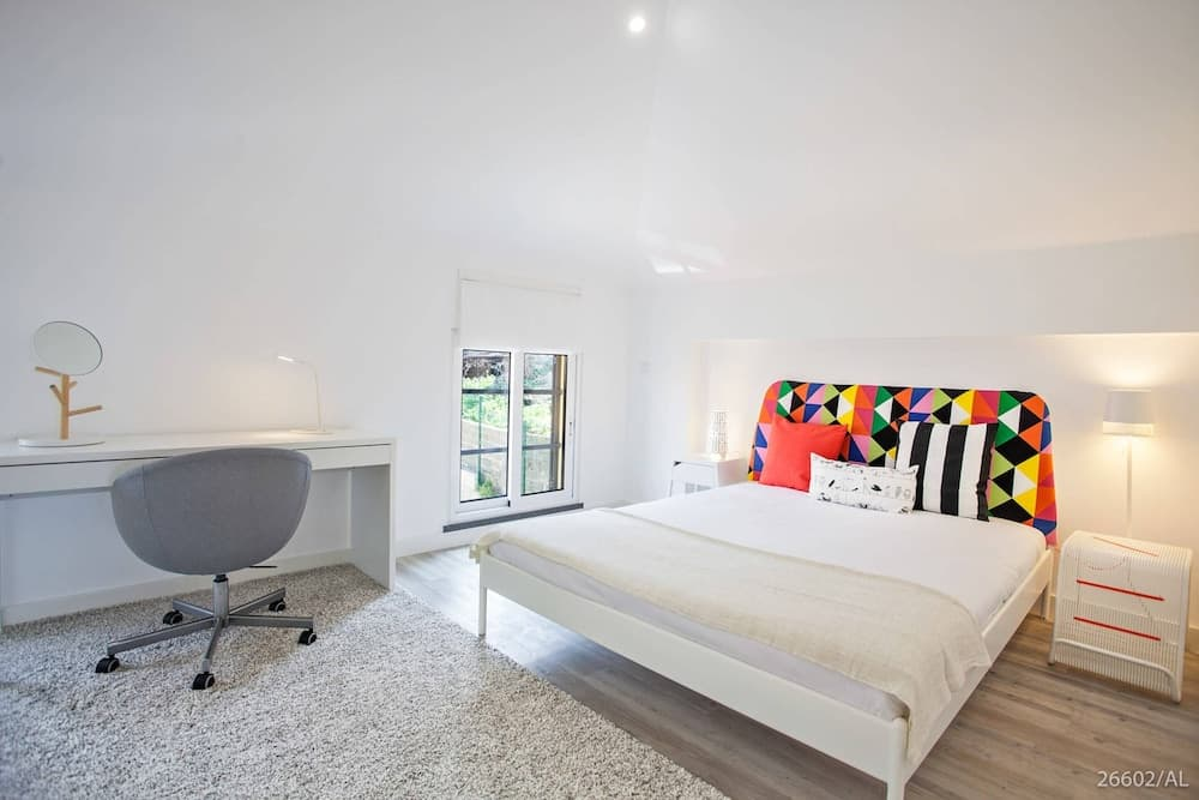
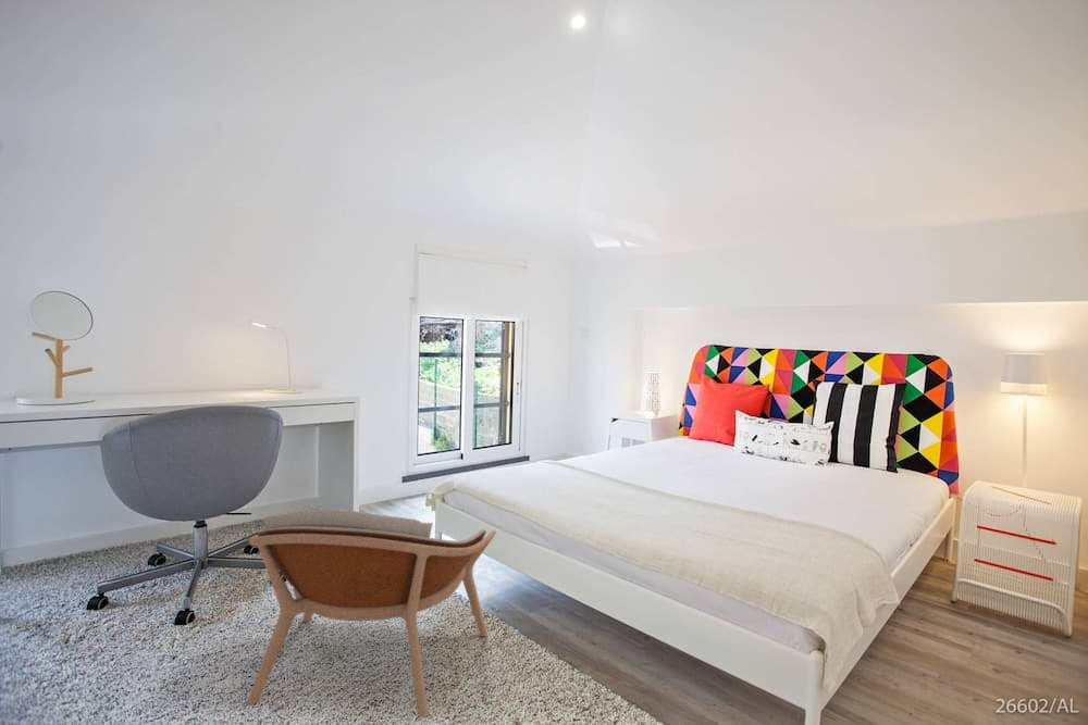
+ armchair [247,509,497,718]
